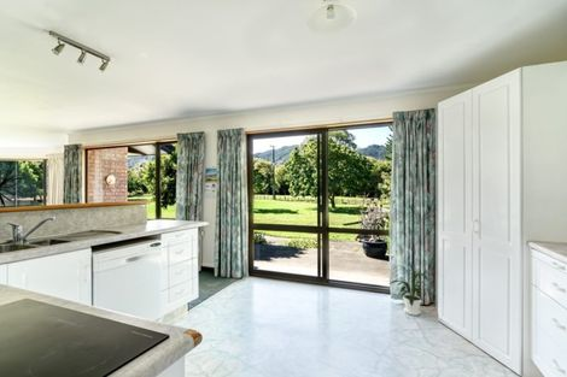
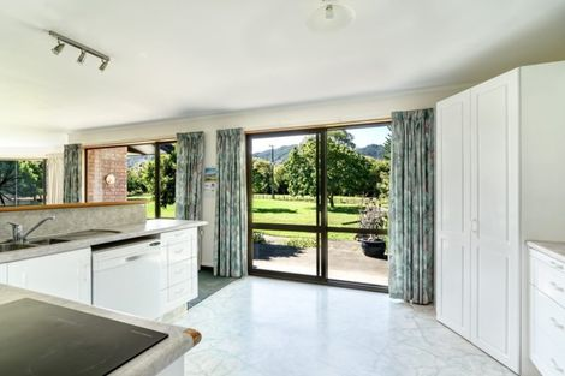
- house plant [387,264,431,317]
